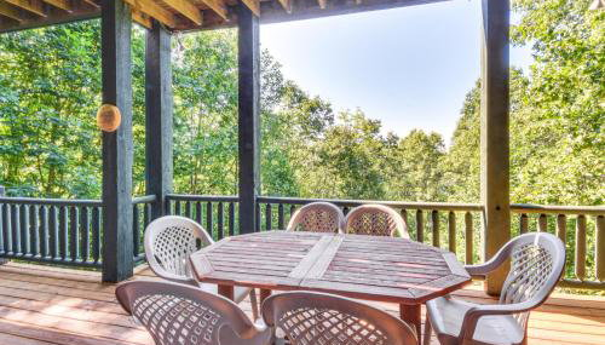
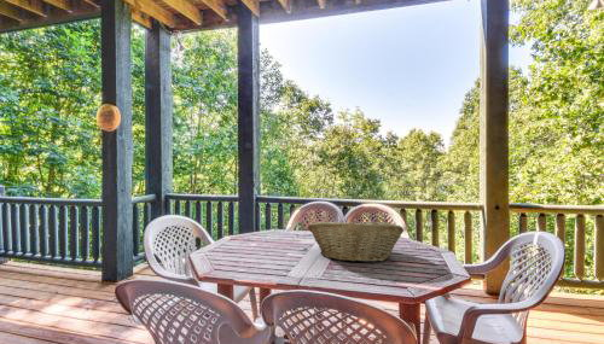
+ fruit basket [307,218,405,263]
